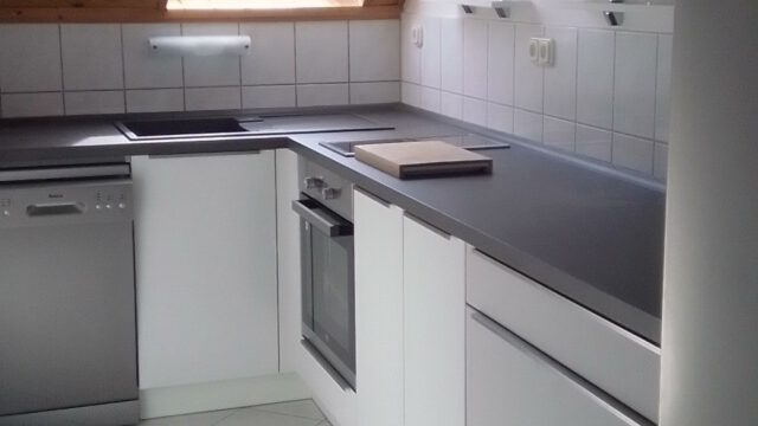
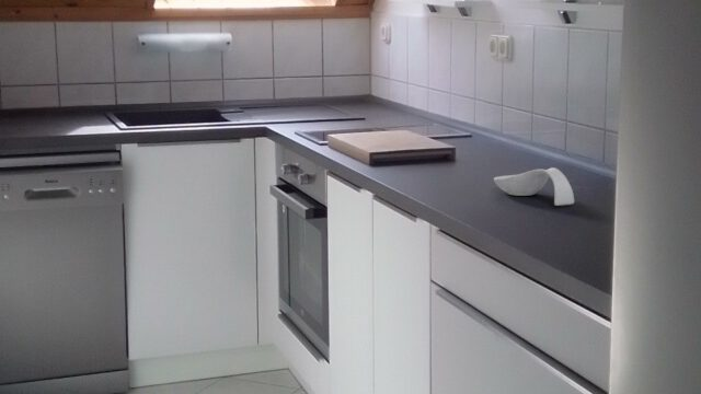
+ spoon rest [493,166,575,207]
